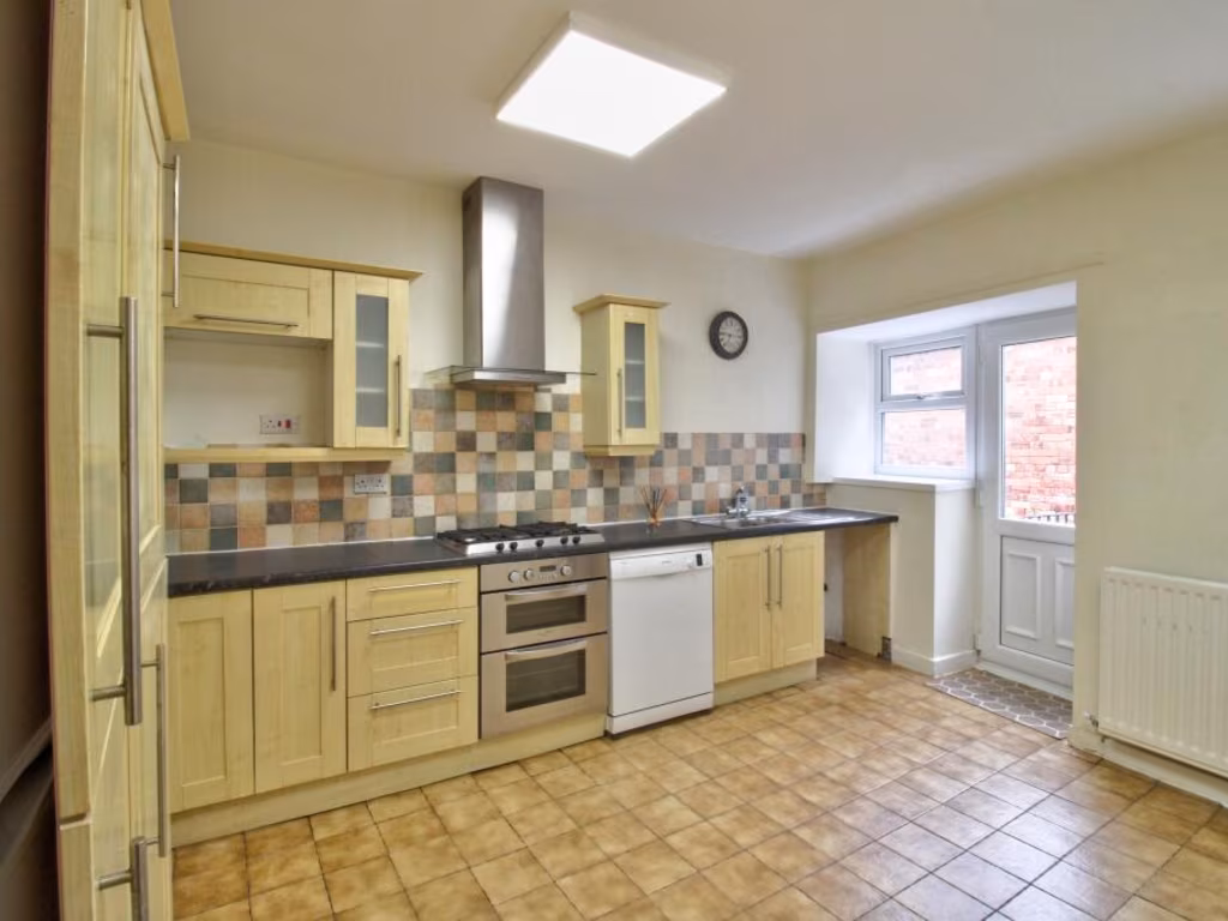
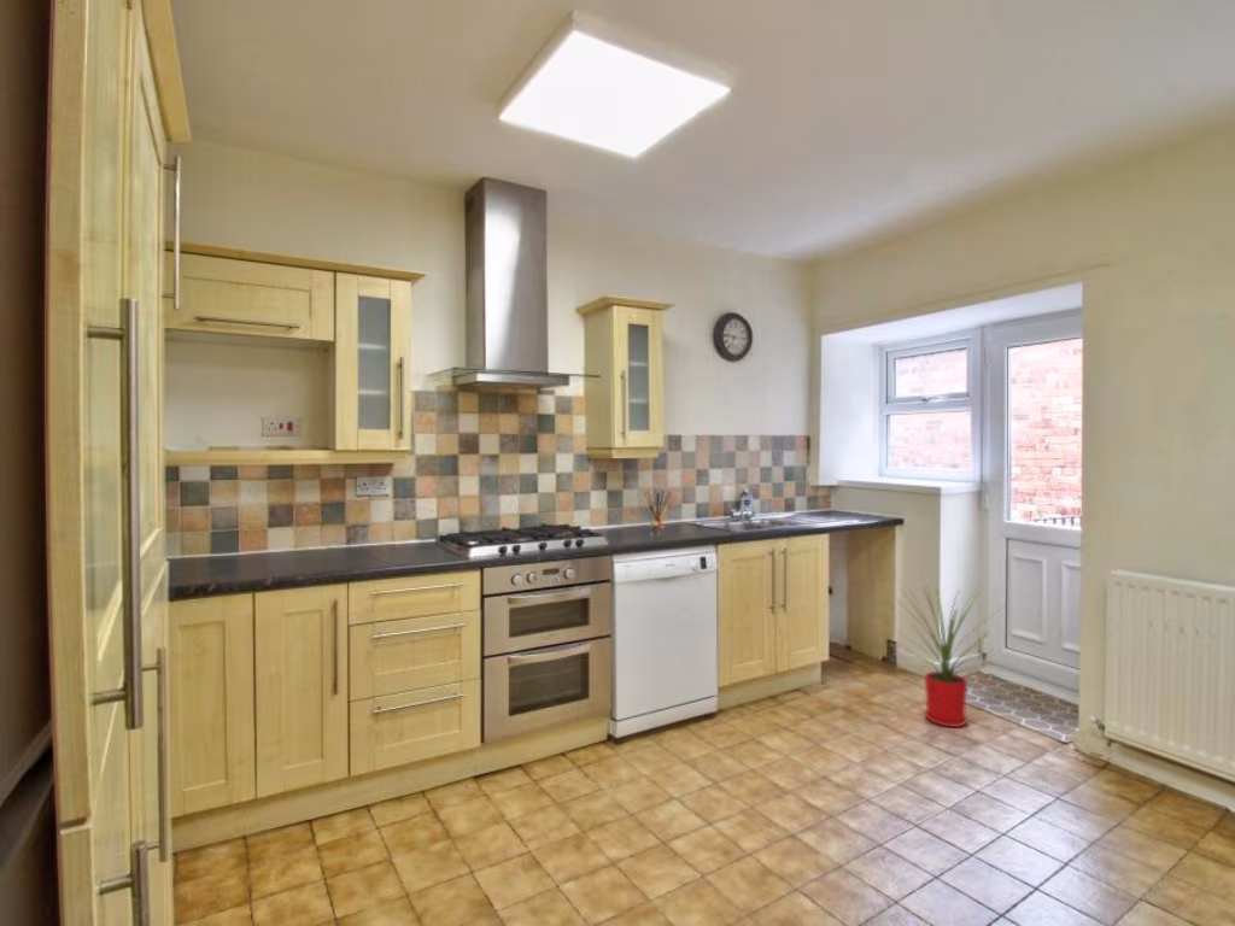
+ house plant [883,575,1003,728]
